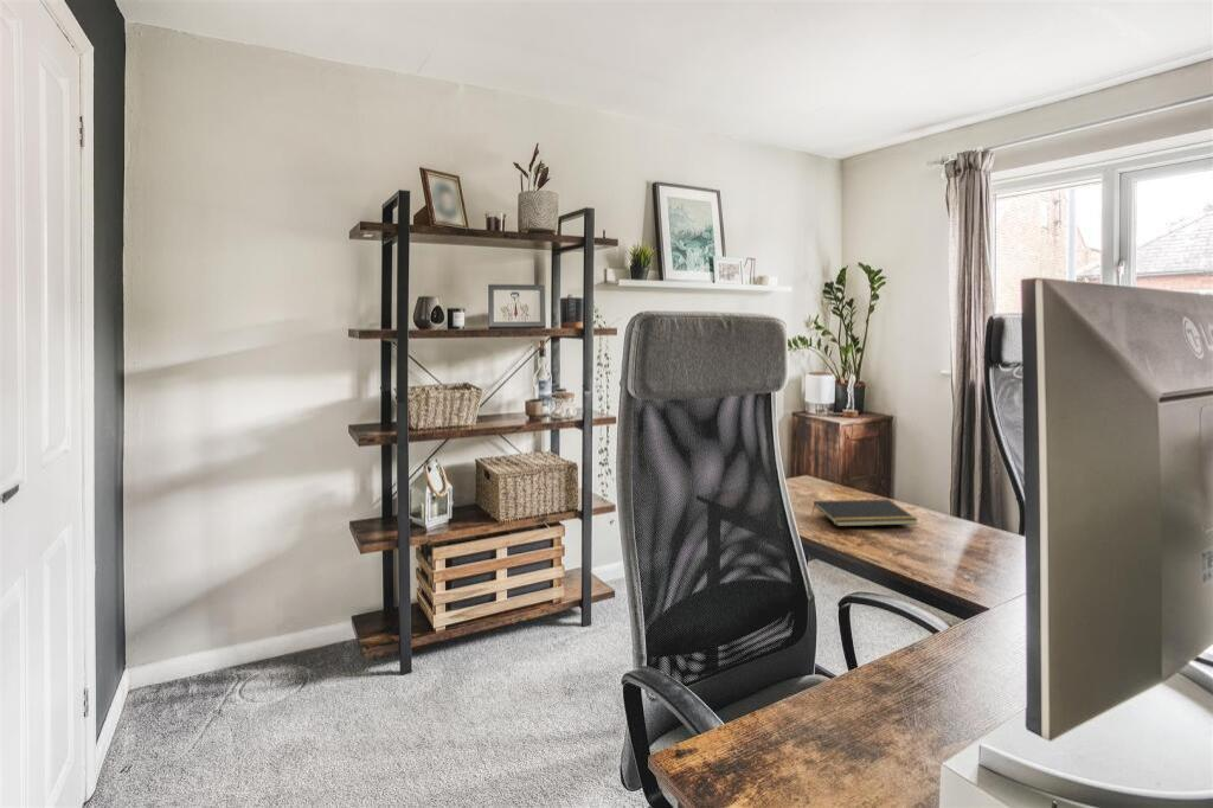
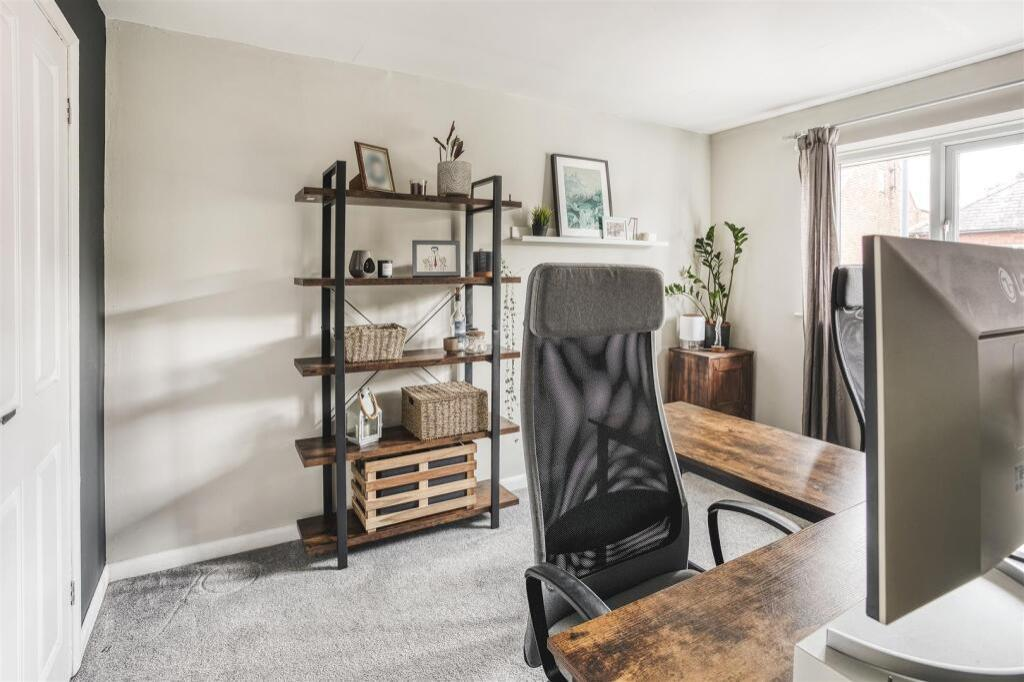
- notepad [811,499,919,527]
